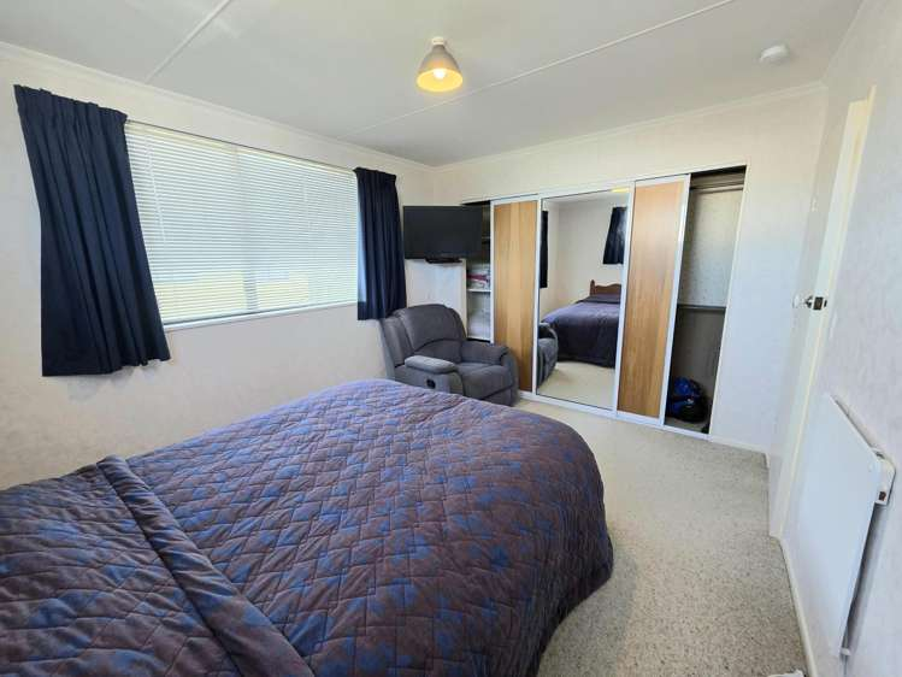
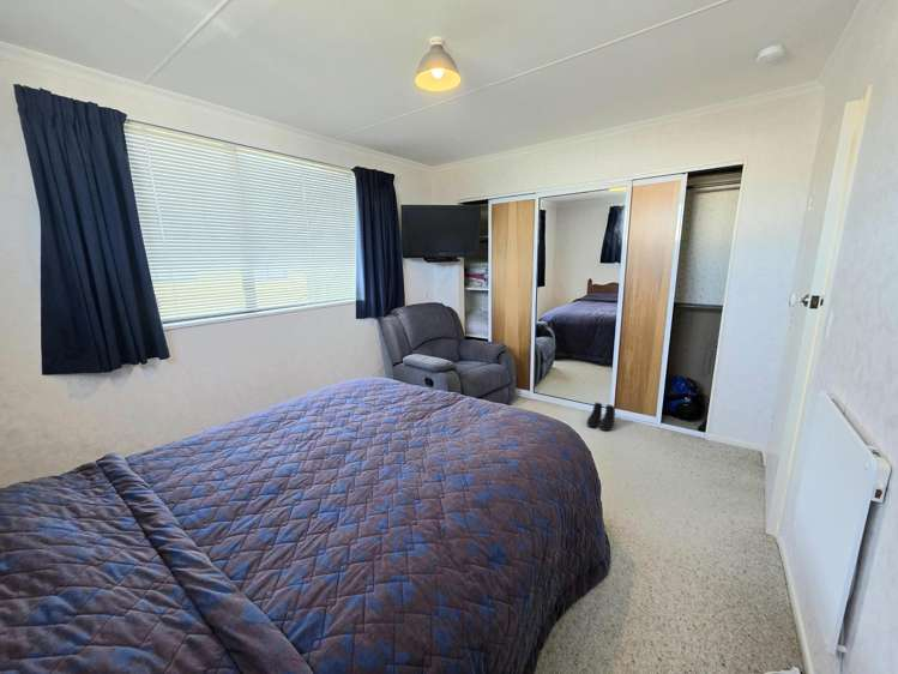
+ boots [586,401,616,432]
